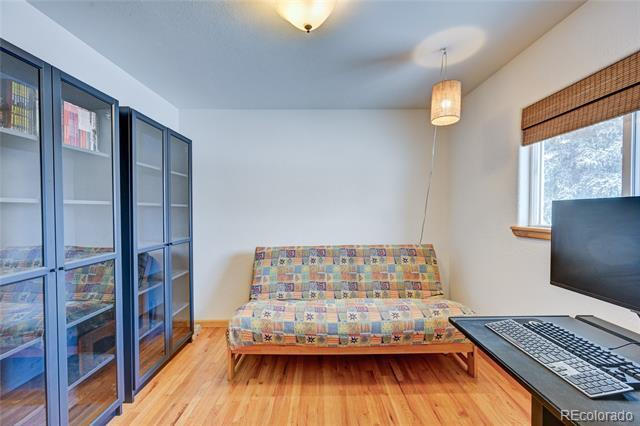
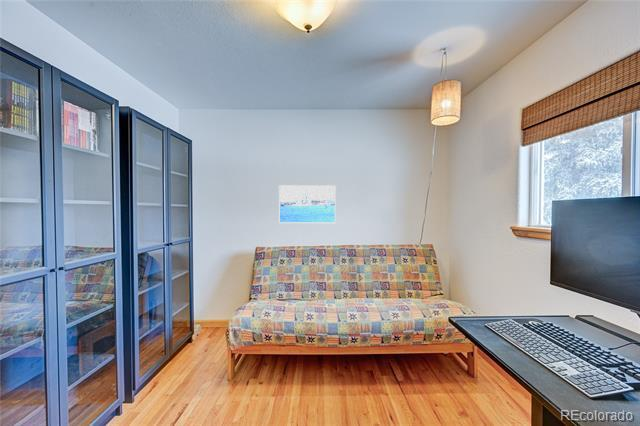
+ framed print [278,184,337,224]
